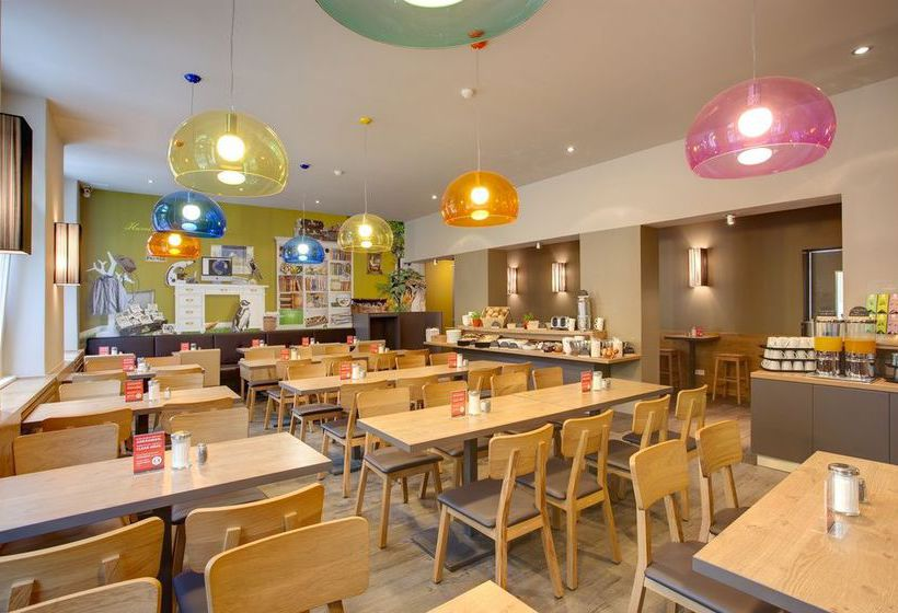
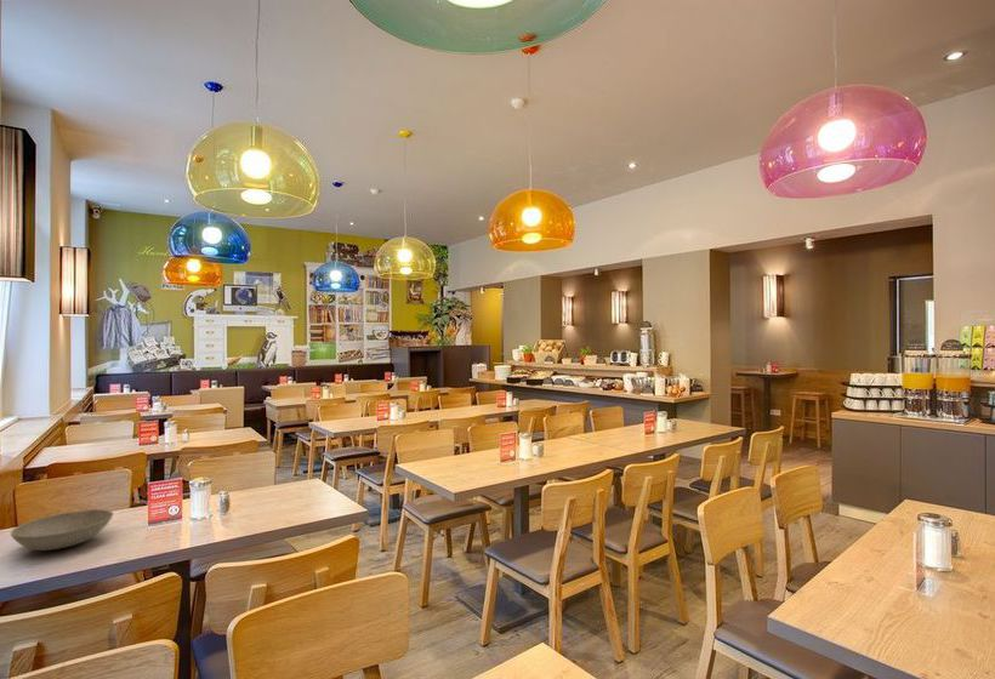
+ bowl [10,508,114,552]
